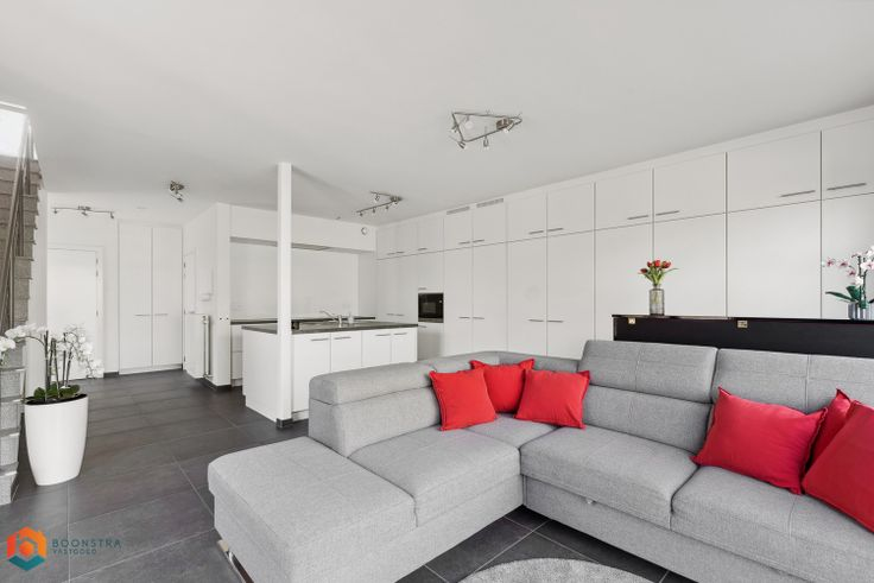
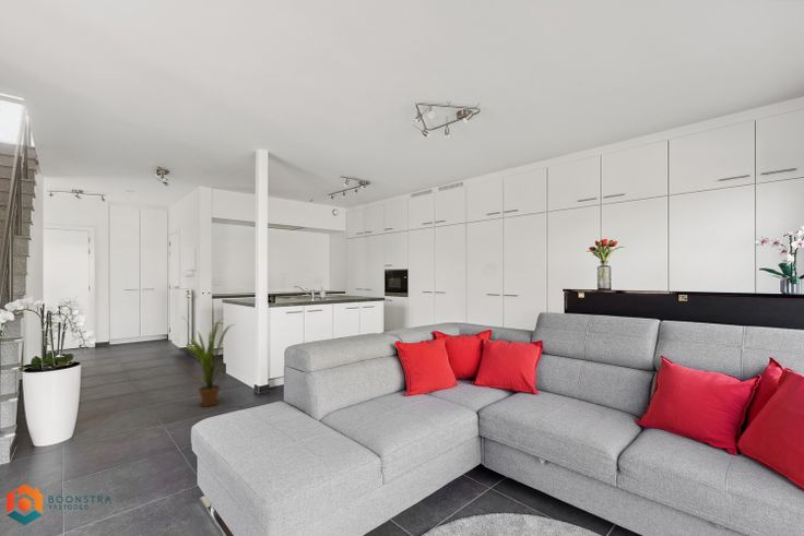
+ house plant [180,315,235,408]
